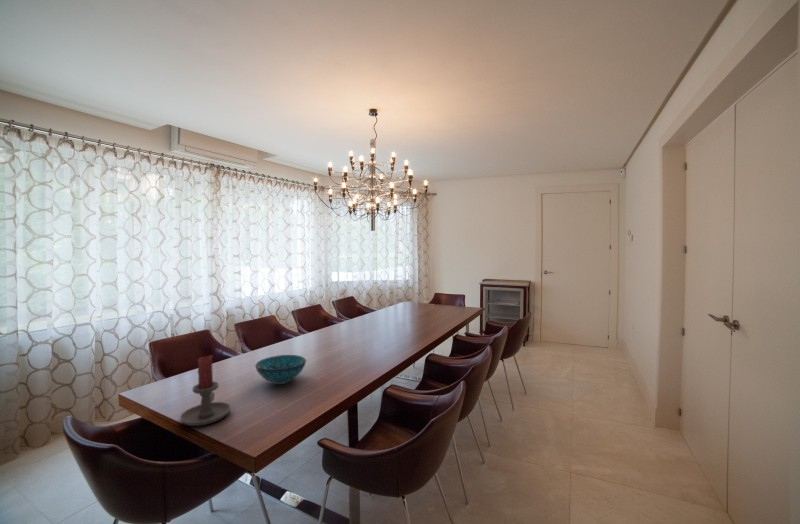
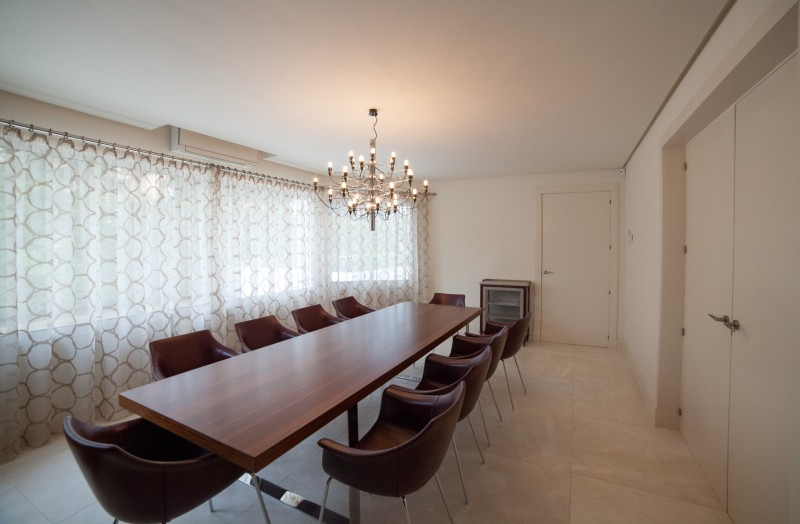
- candle holder [179,354,231,427]
- decorative bowl [255,354,307,385]
